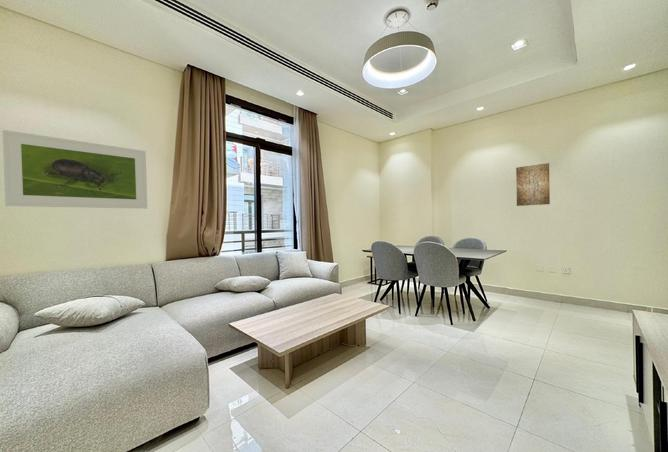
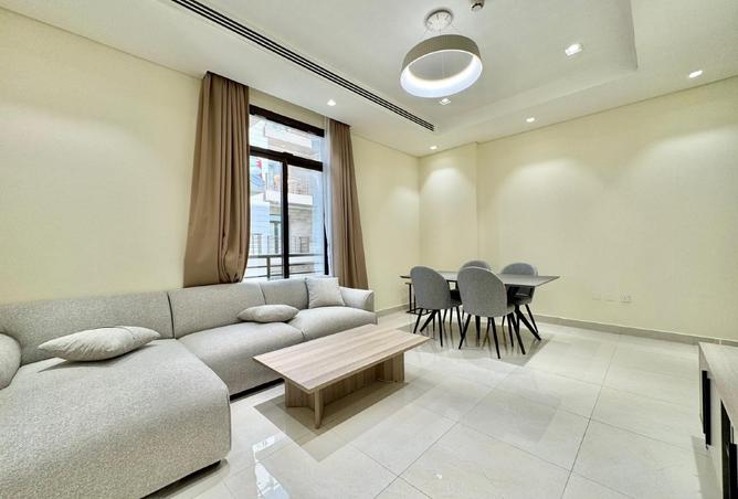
- wall art [515,162,551,207]
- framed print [2,129,148,210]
